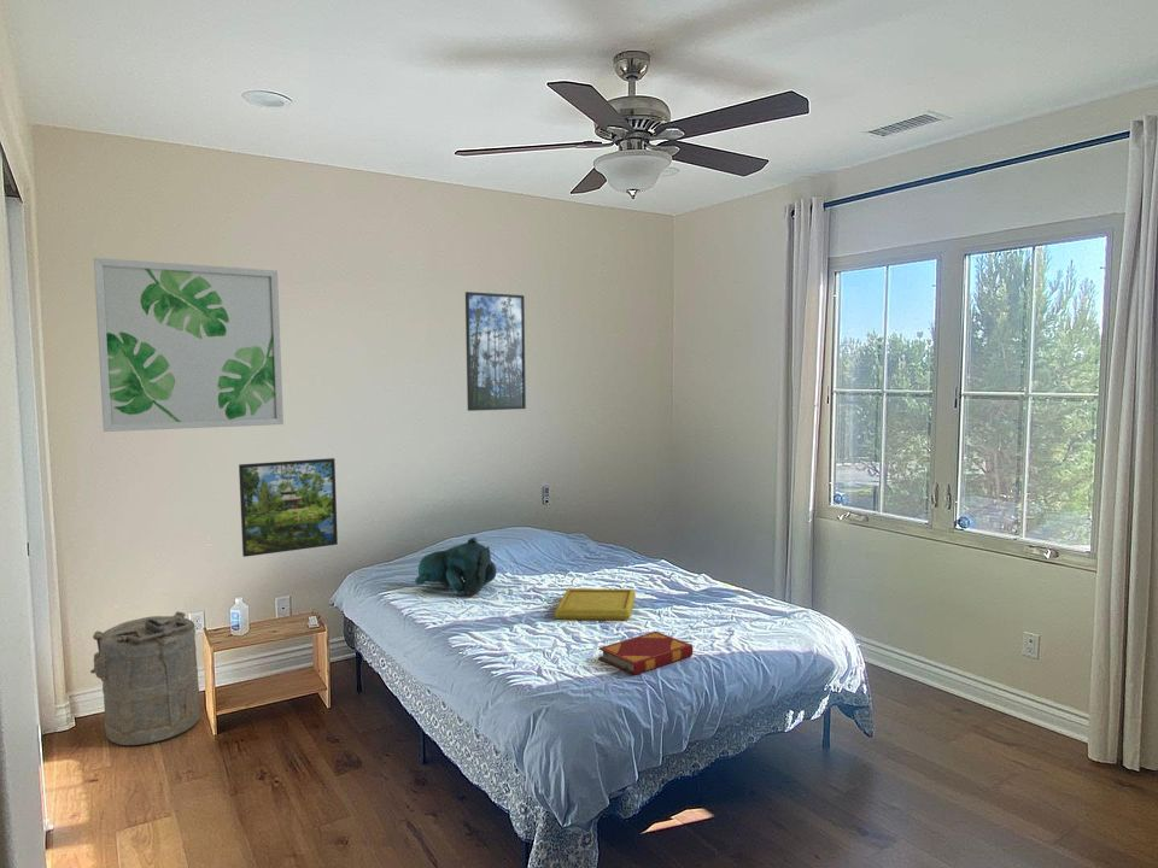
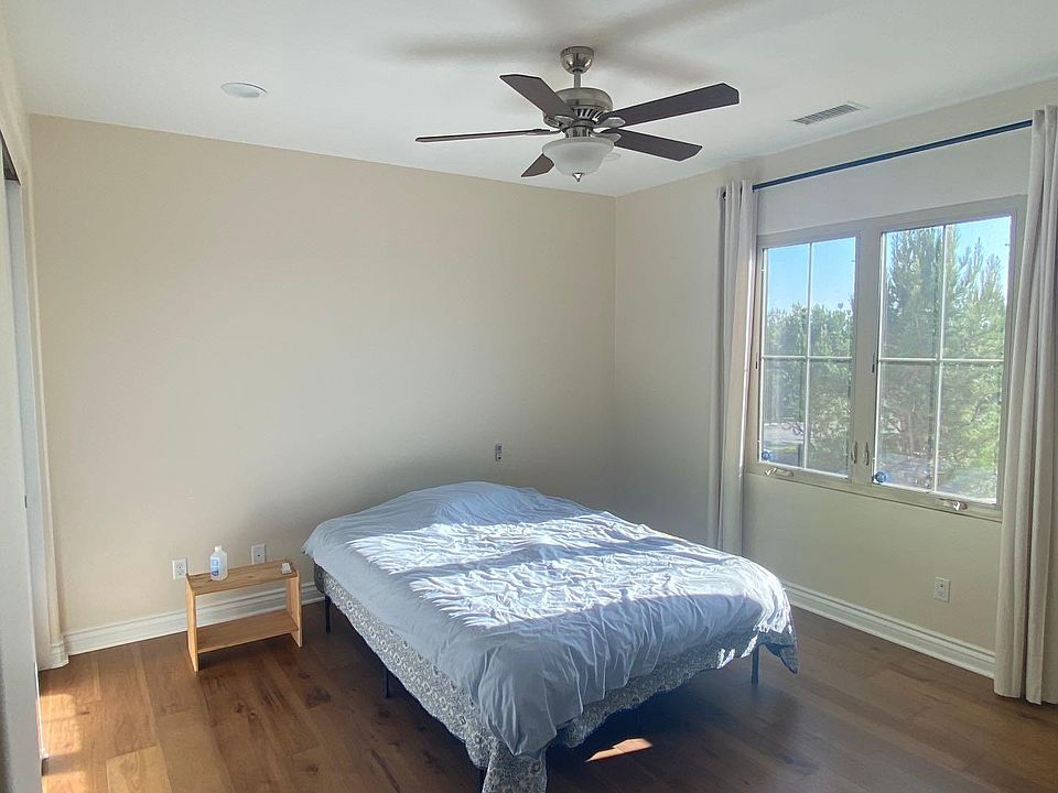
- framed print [464,291,527,412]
- wall art [93,257,285,433]
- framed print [238,457,339,558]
- hardback book [597,631,694,676]
- laundry hamper [89,611,200,746]
- serving tray [552,587,637,621]
- teddy bear [414,536,497,597]
